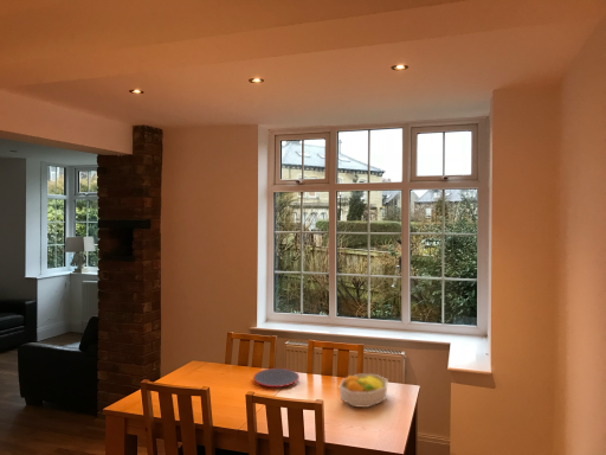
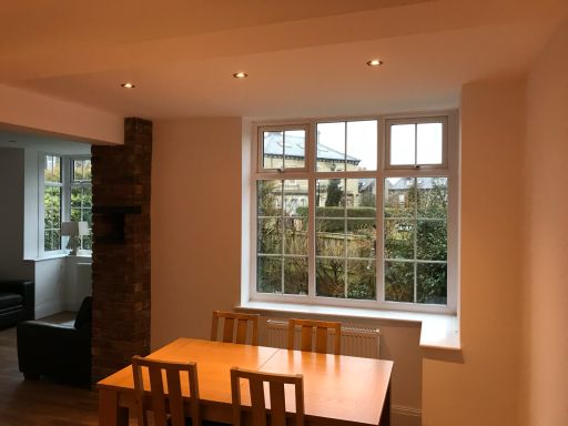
- plate [252,367,301,389]
- fruit bowl [339,373,389,409]
